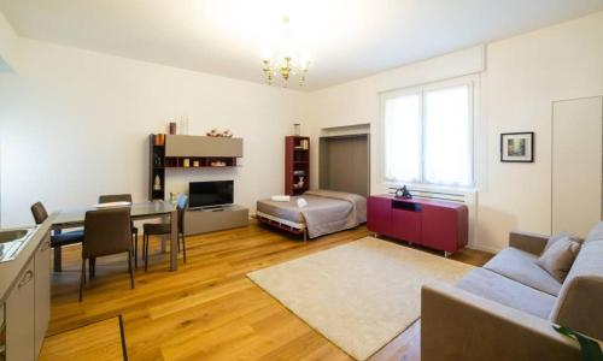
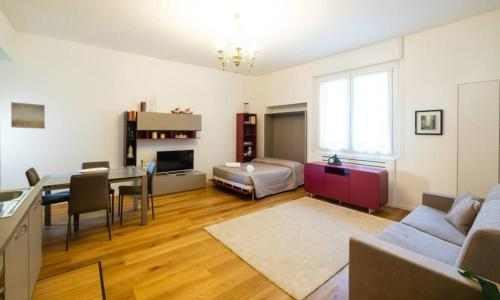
+ wall art [10,101,46,130]
